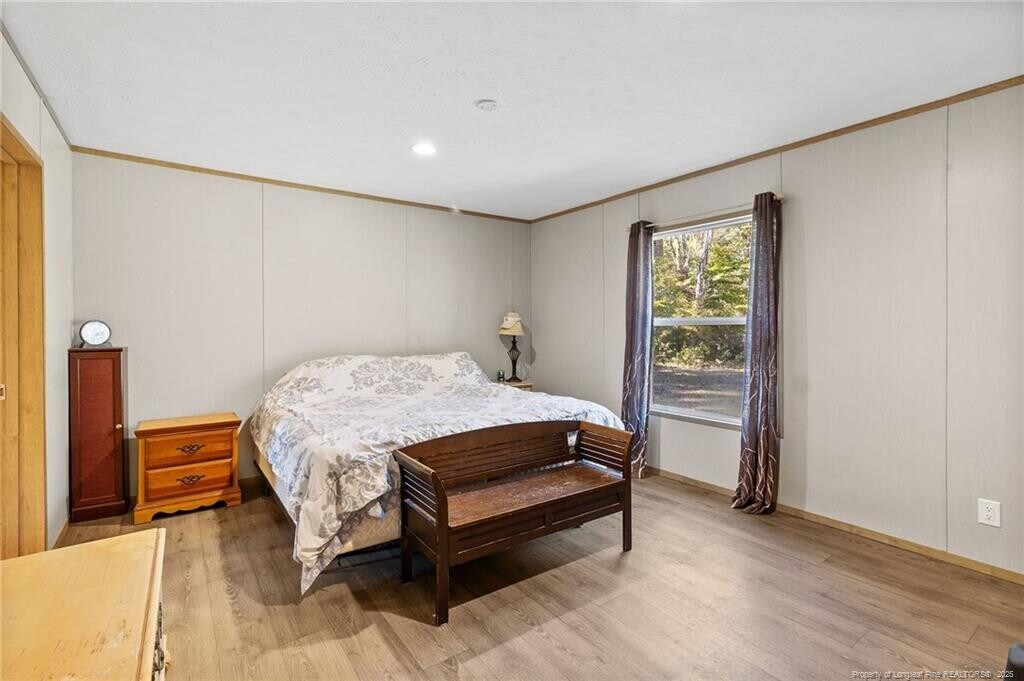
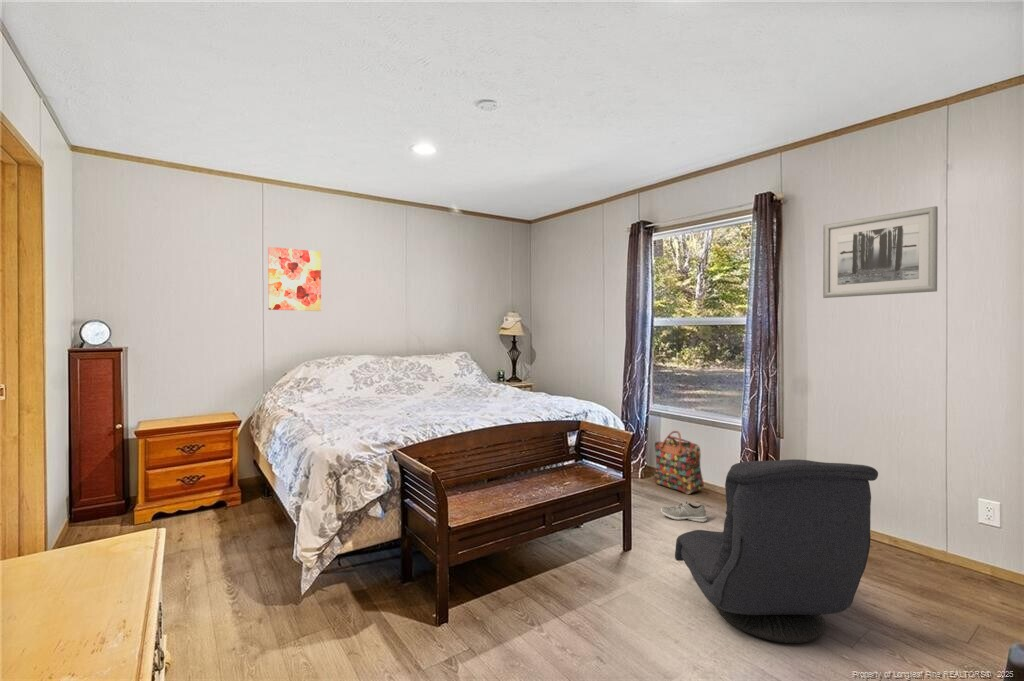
+ backpack [653,430,705,495]
+ wall art [822,205,939,299]
+ wall art [267,246,322,312]
+ sneaker [660,500,708,523]
+ chair [674,458,879,644]
